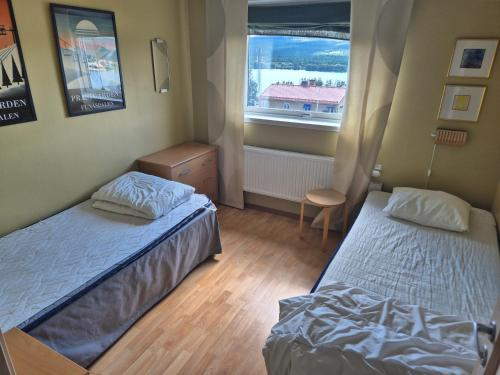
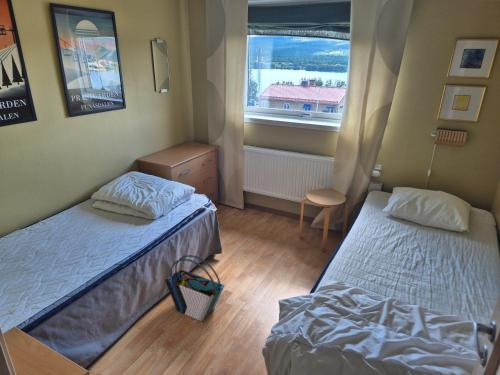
+ tote bag [164,254,226,322]
